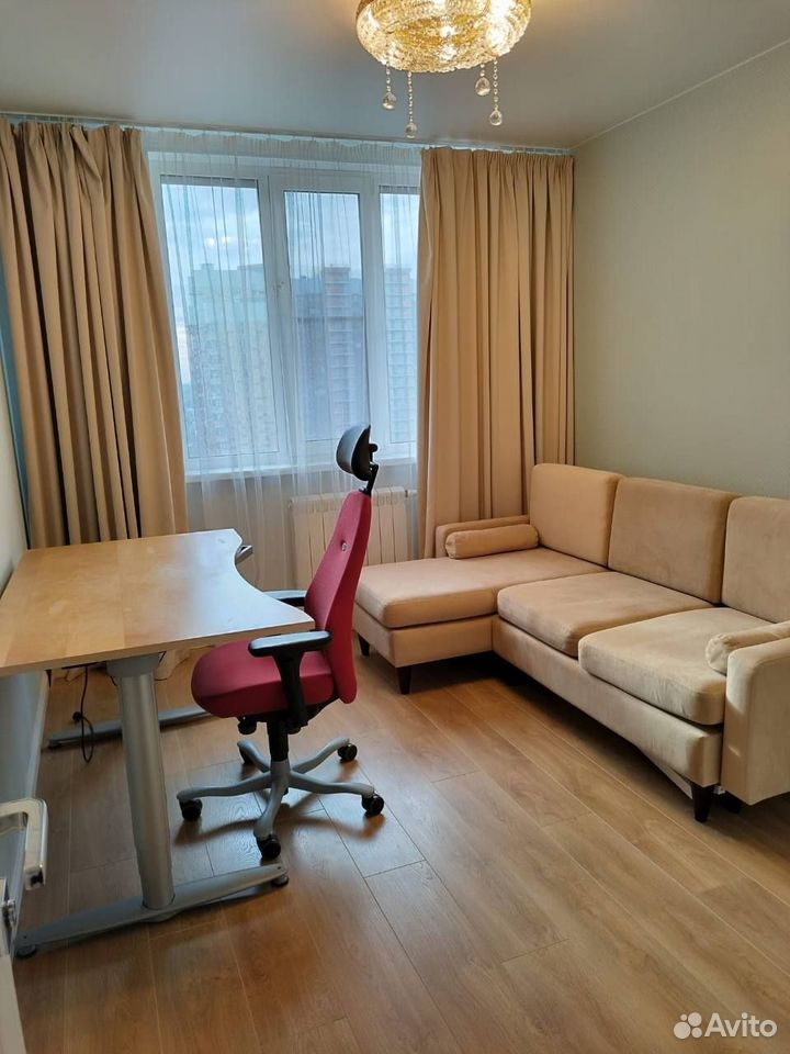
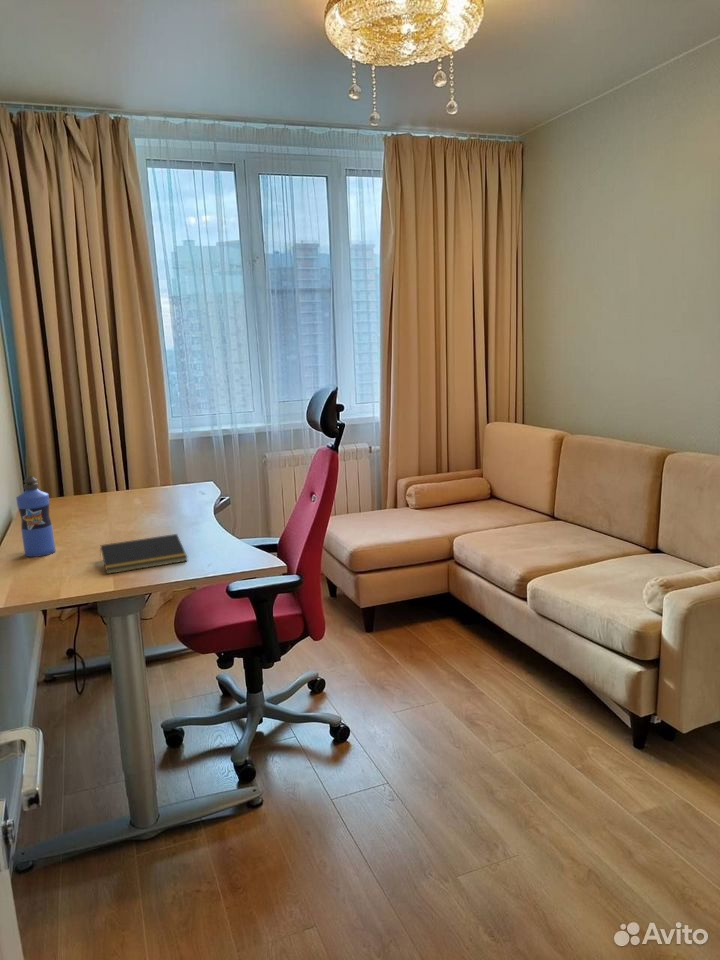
+ notepad [99,533,189,575]
+ water bottle [15,476,56,558]
